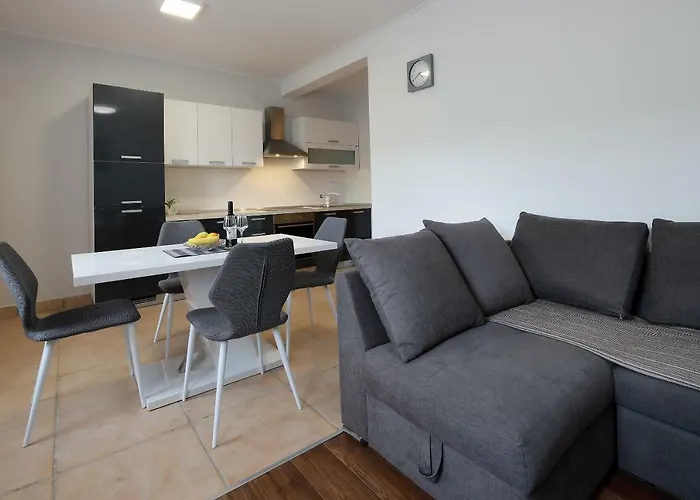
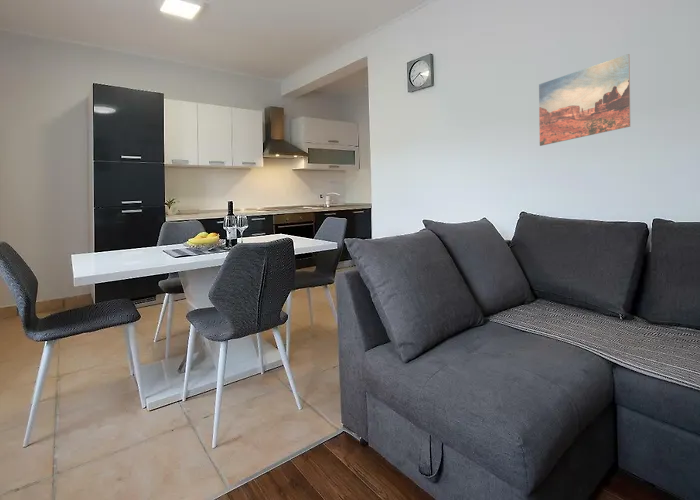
+ wall art [538,53,631,147]
